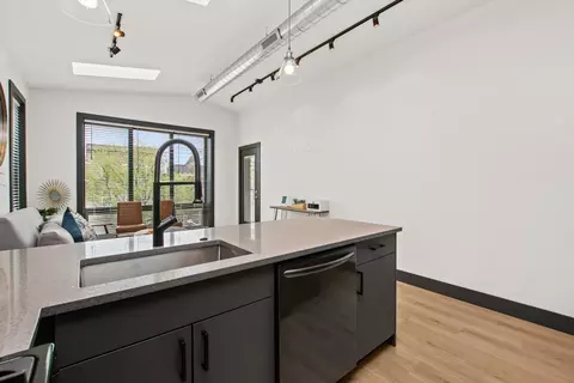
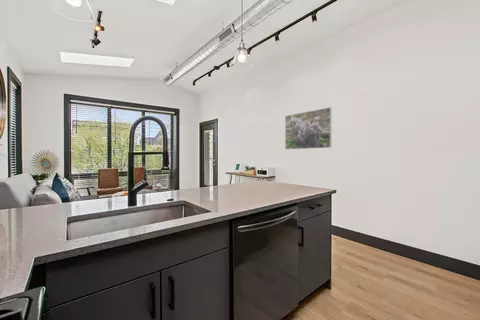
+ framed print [284,106,332,150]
